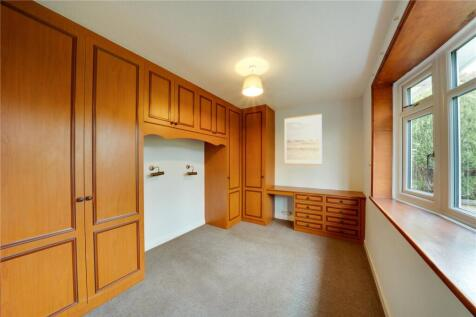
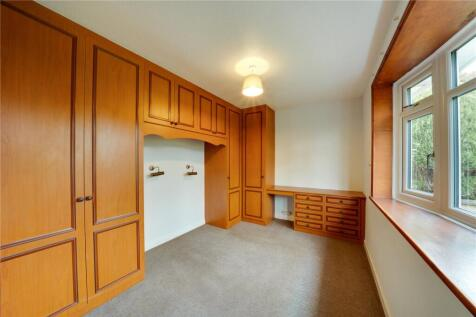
- wall art [283,113,323,166]
